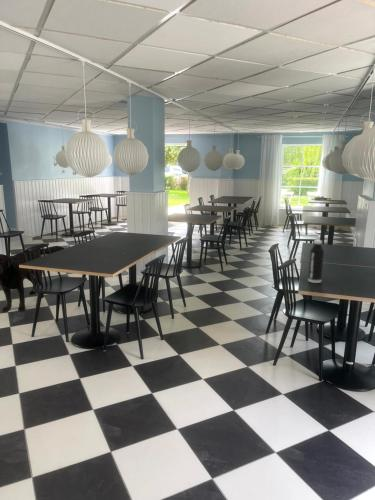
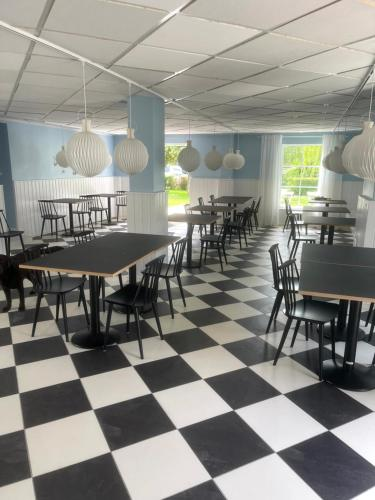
- water bottle [307,239,325,284]
